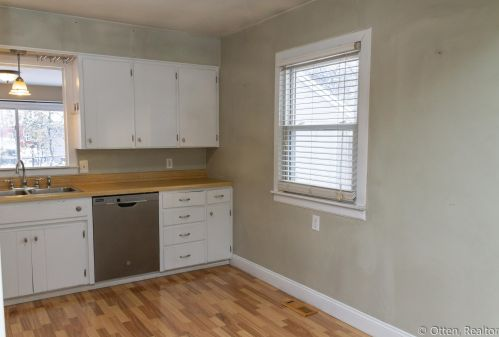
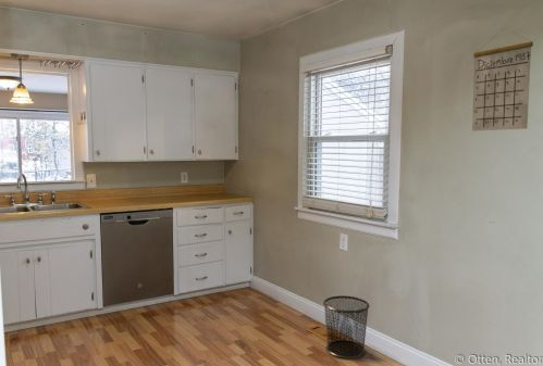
+ calendar [471,27,534,131]
+ waste bin [322,294,370,359]
